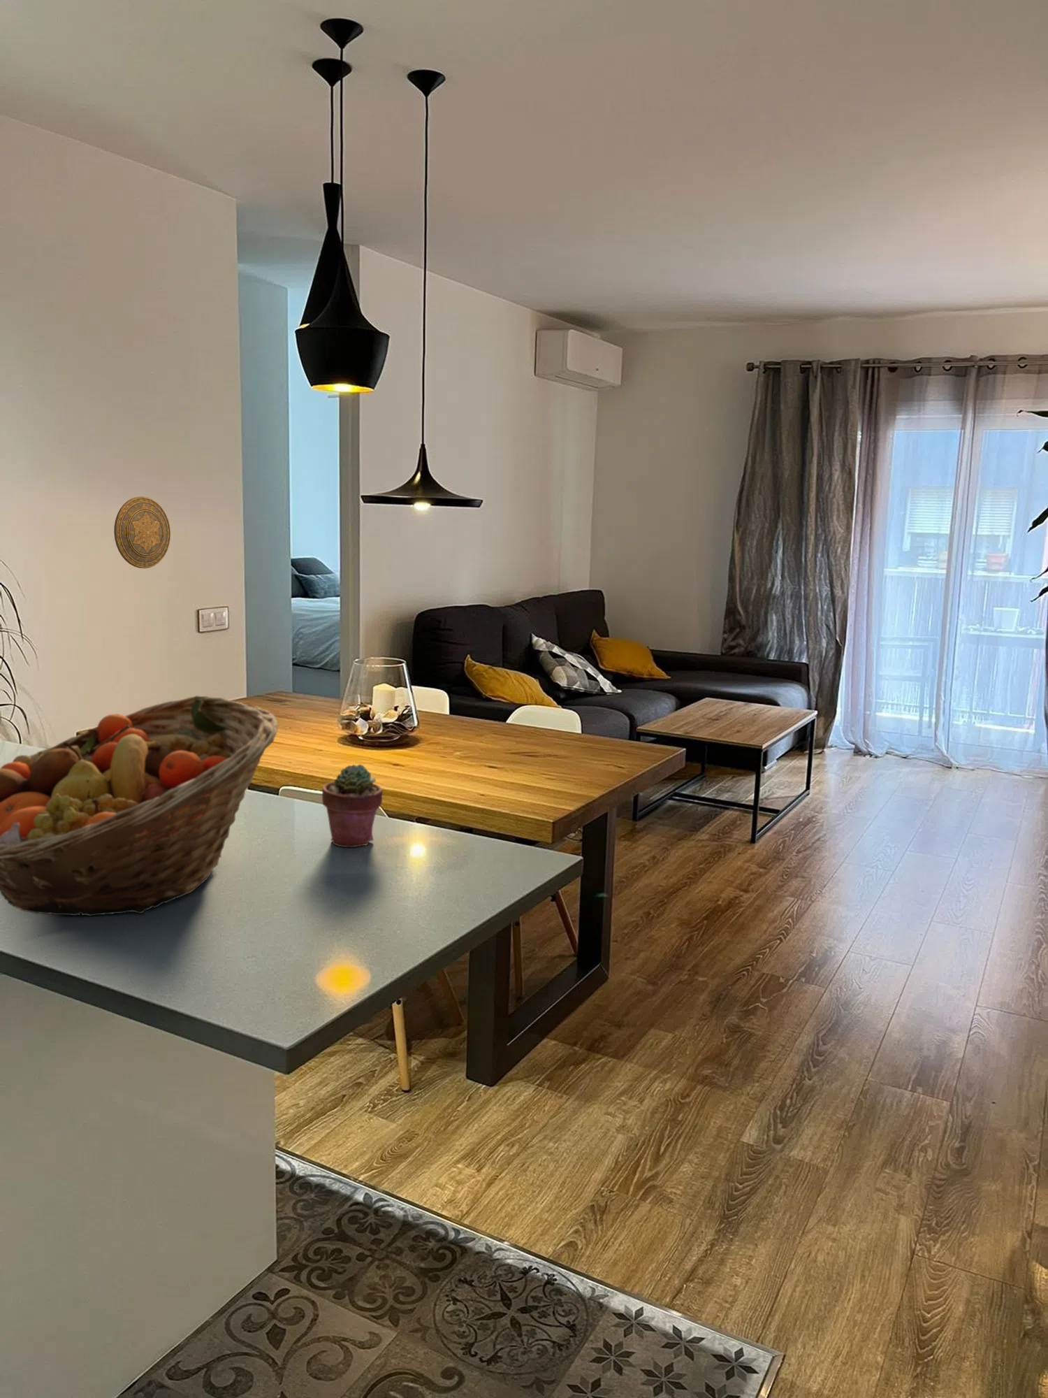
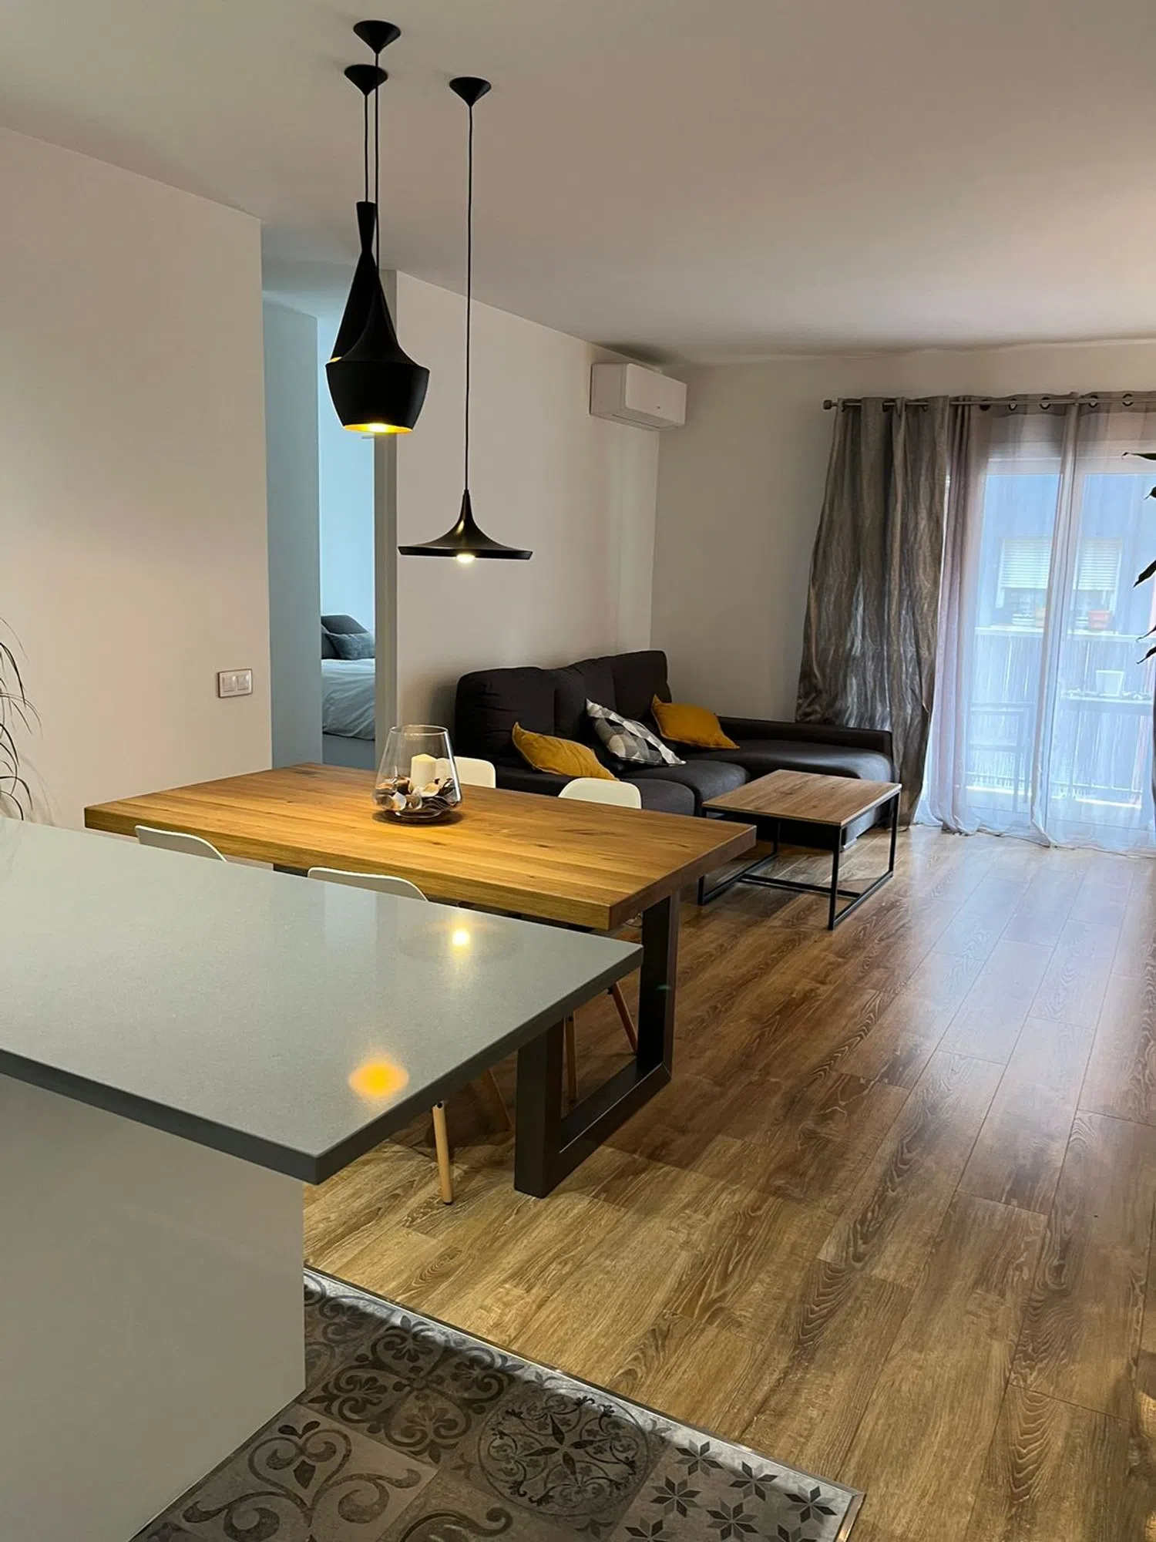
- potted succulent [321,763,383,848]
- fruit basket [0,695,279,917]
- decorative plate [113,495,171,569]
